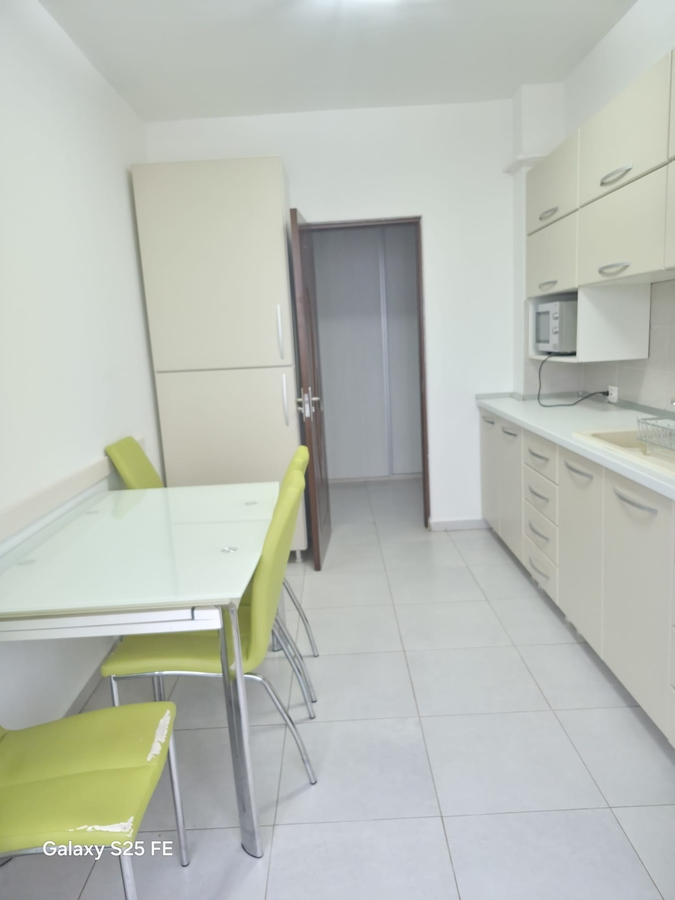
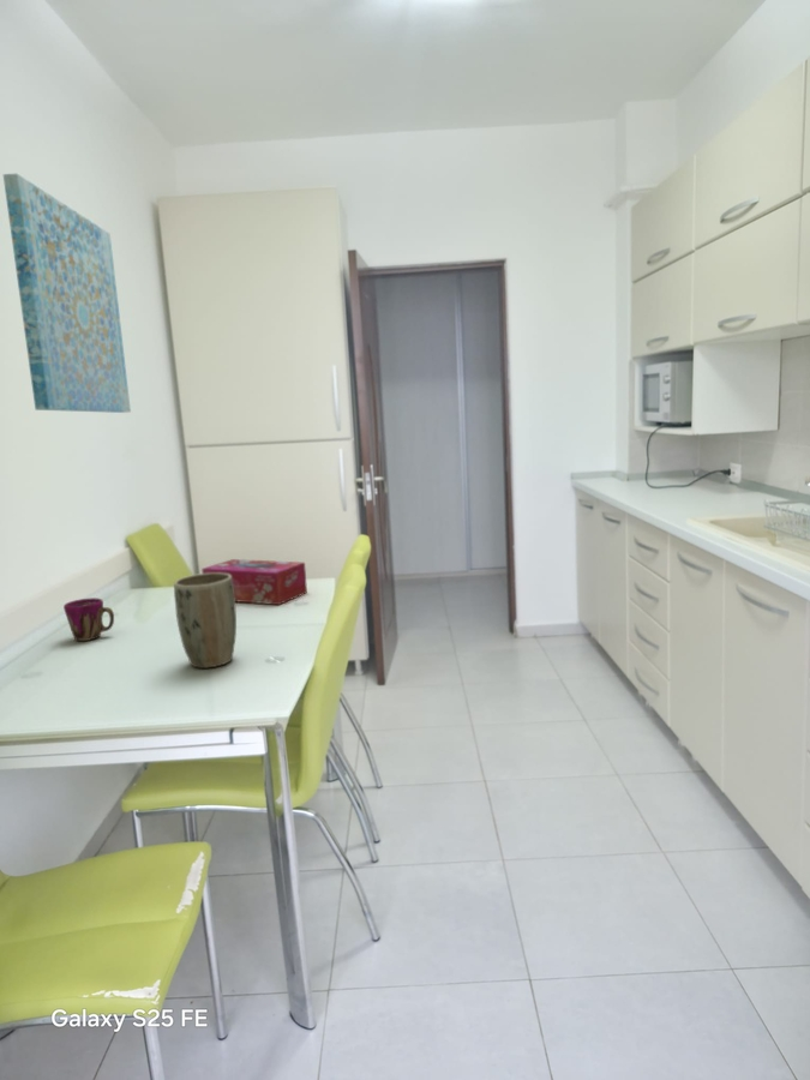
+ cup [62,596,115,642]
+ tissue box [200,558,308,606]
+ wall art [2,173,132,414]
+ plant pot [173,572,238,670]
